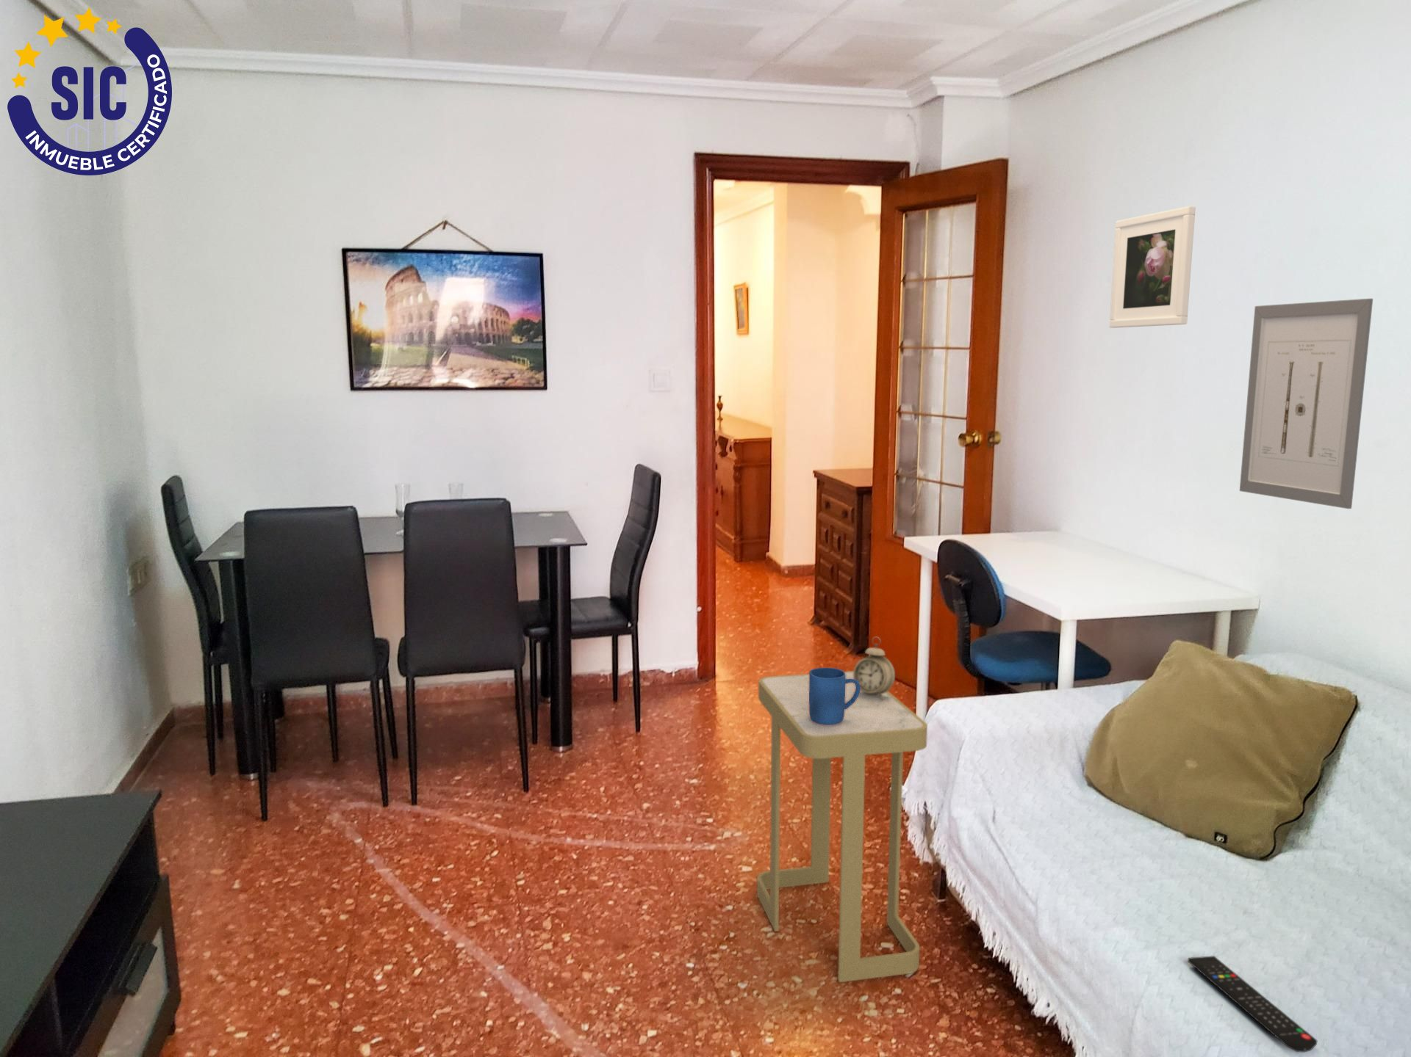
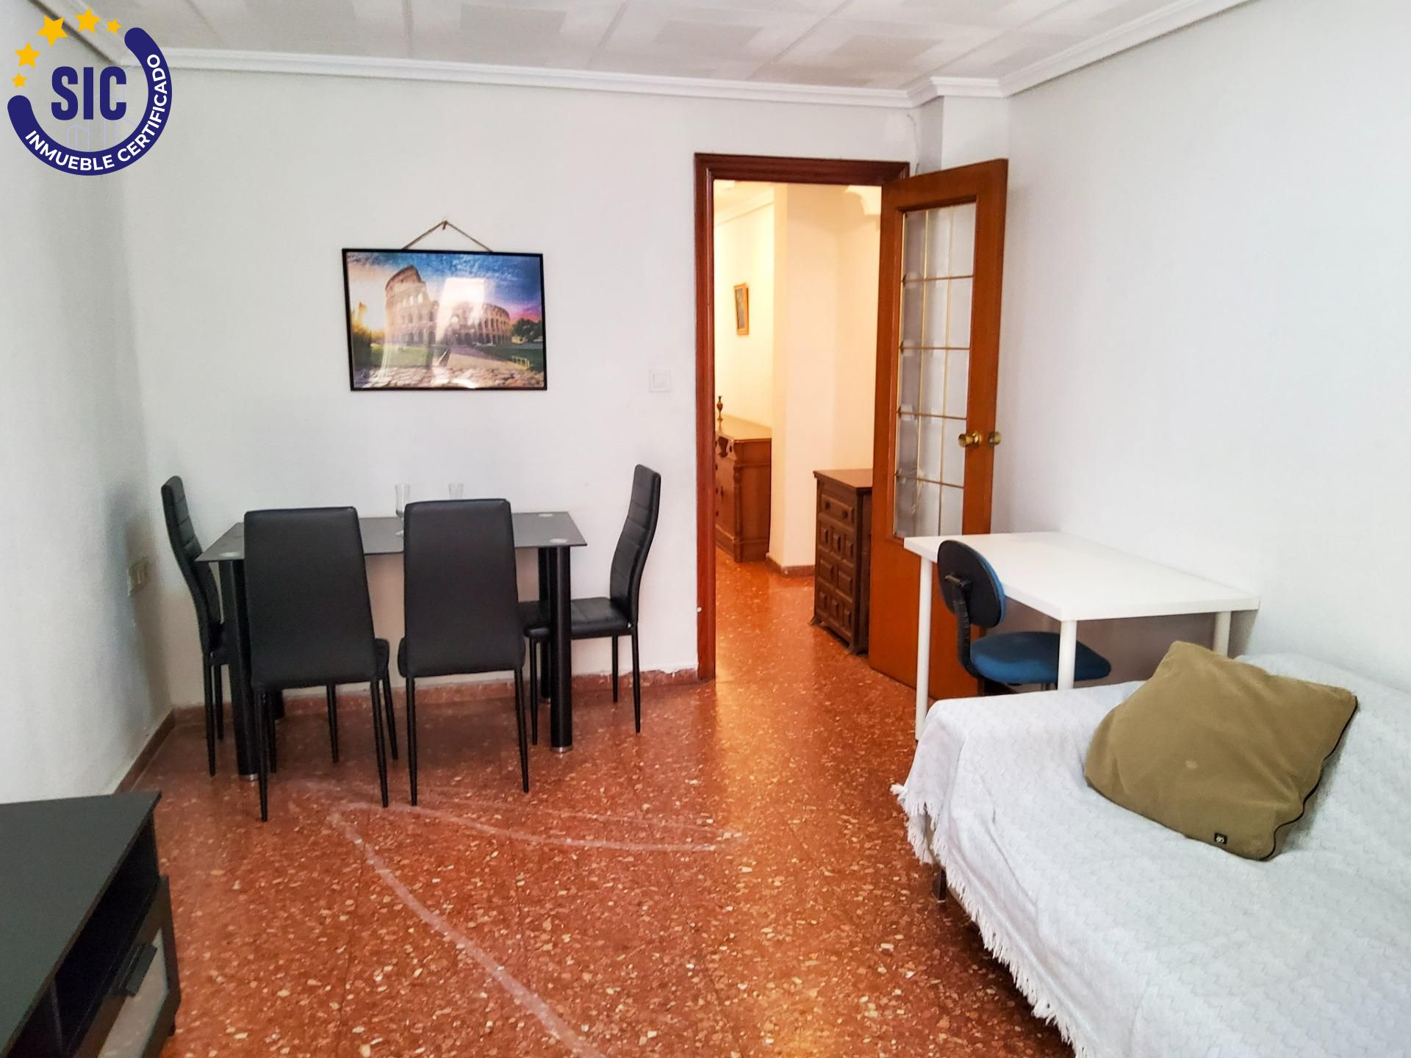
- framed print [1109,205,1197,329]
- mug [809,667,861,725]
- wall art [1239,298,1373,510]
- remote control [1187,955,1319,1053]
- side table [757,671,928,983]
- alarm clock [853,636,895,701]
